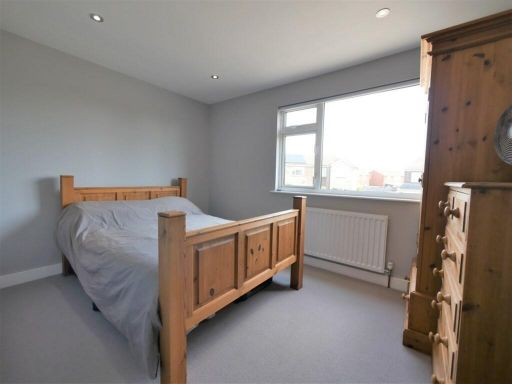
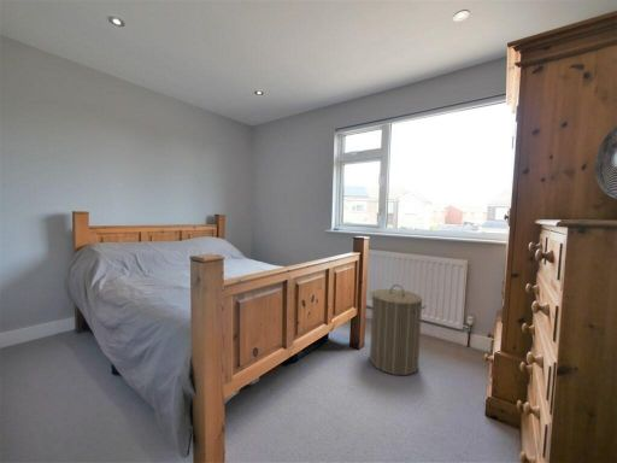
+ laundry hamper [369,283,428,376]
